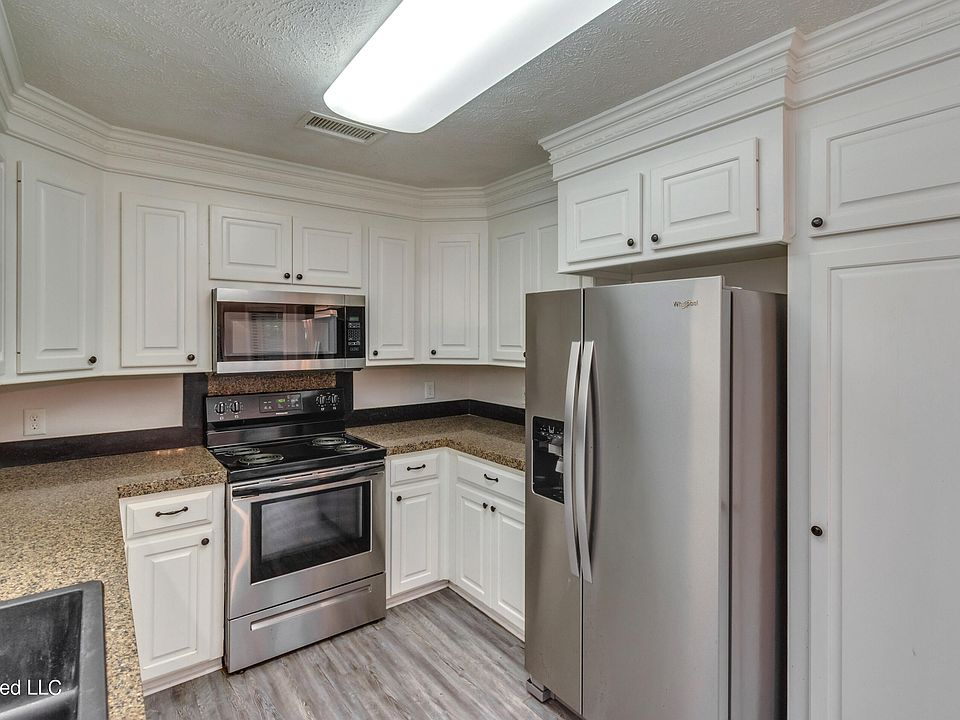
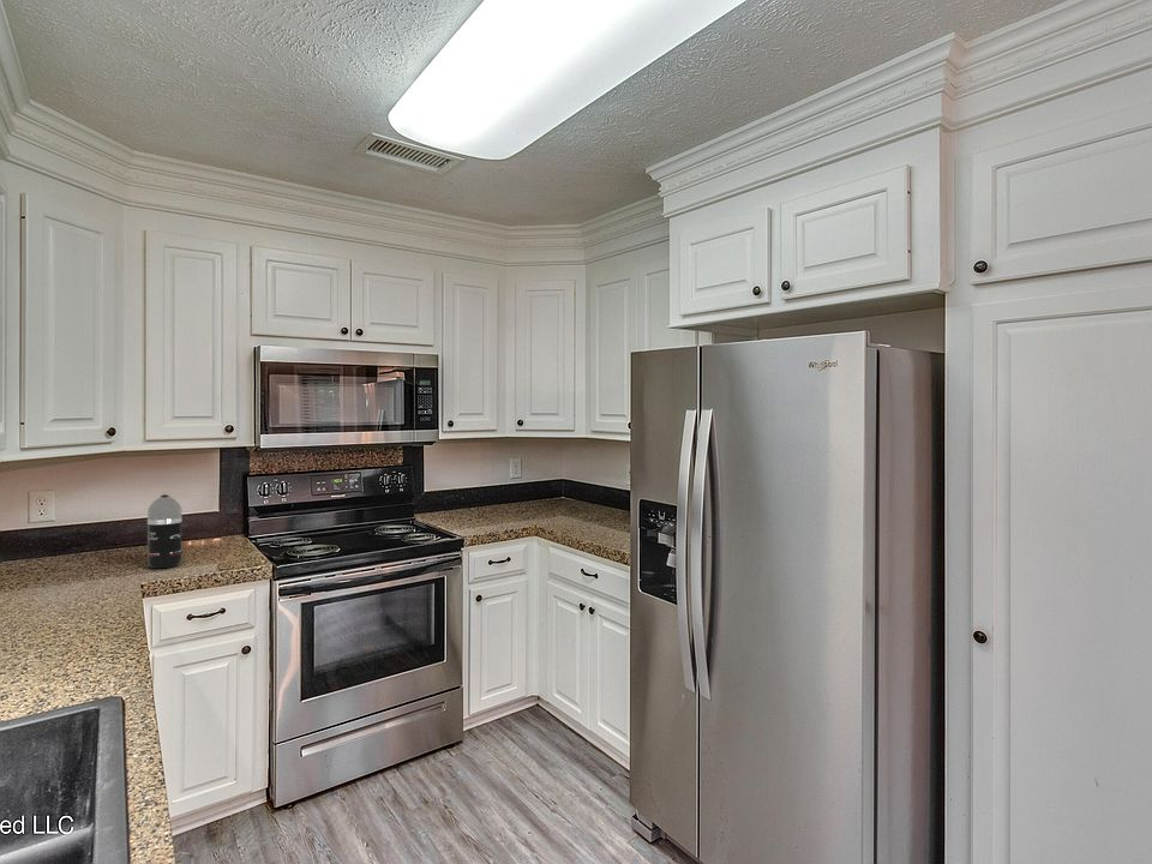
+ spray bottle [146,493,184,569]
